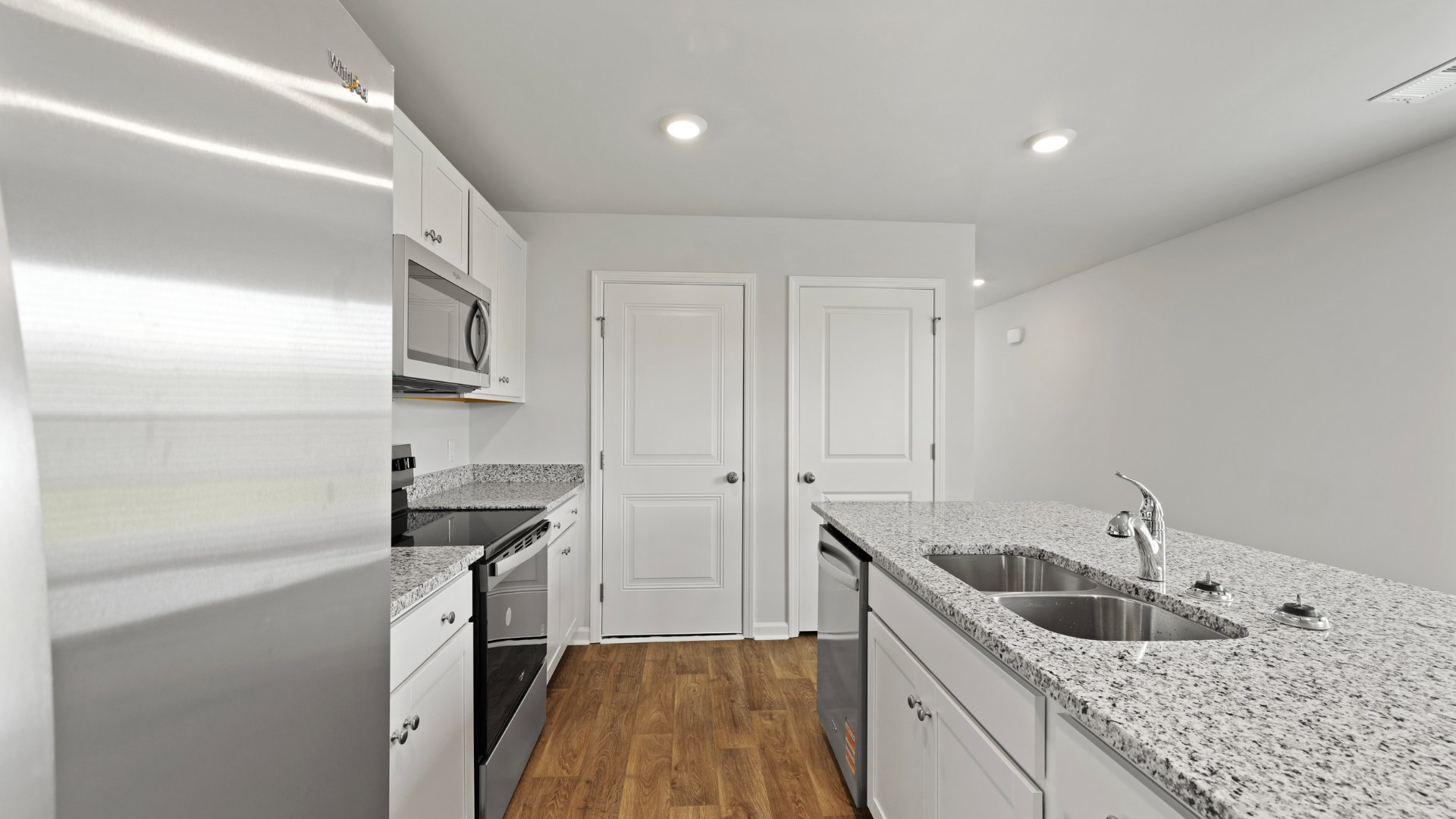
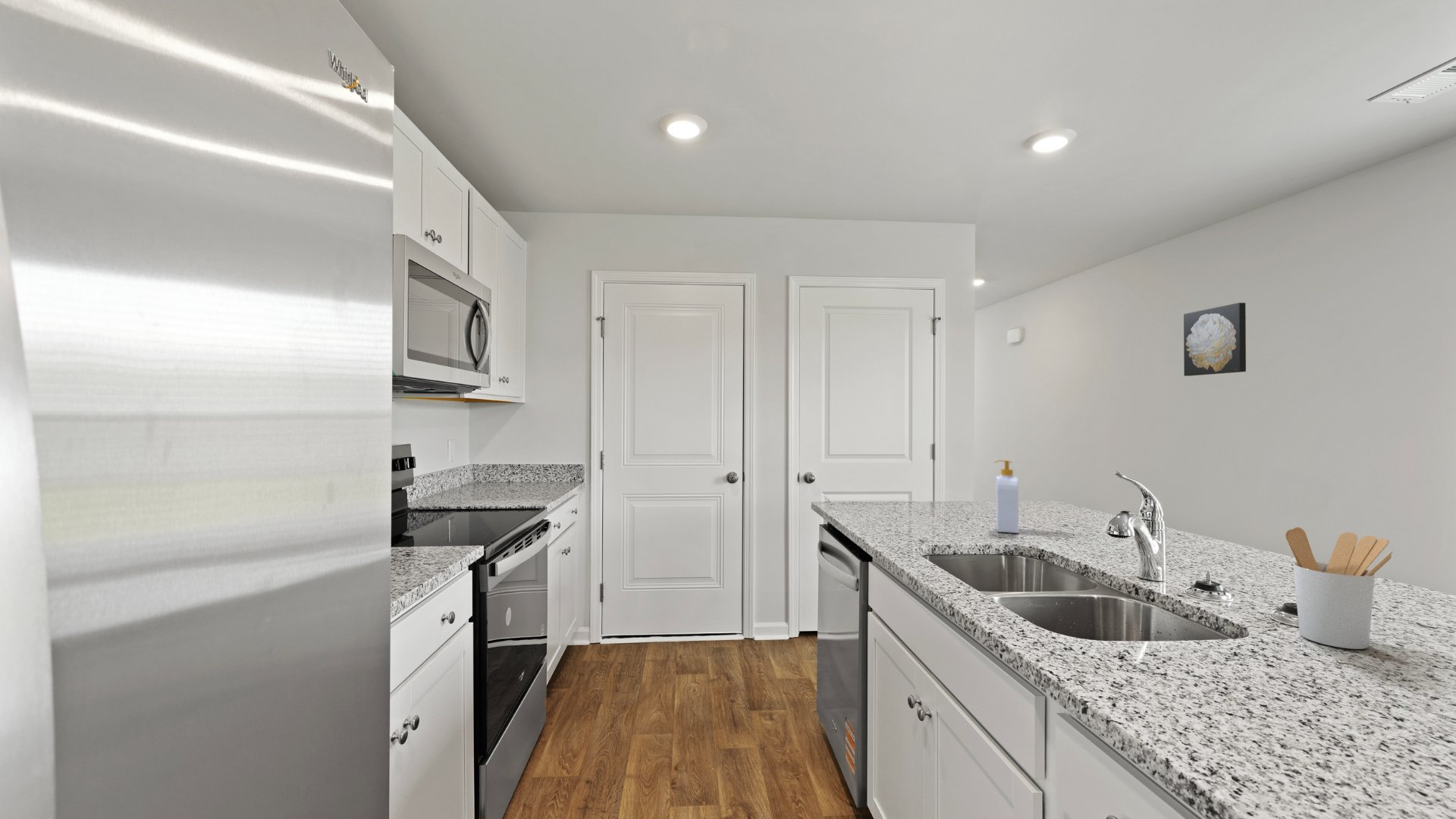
+ wall art [1183,302,1247,377]
+ soap bottle [993,460,1019,534]
+ utensil holder [1285,526,1393,650]
